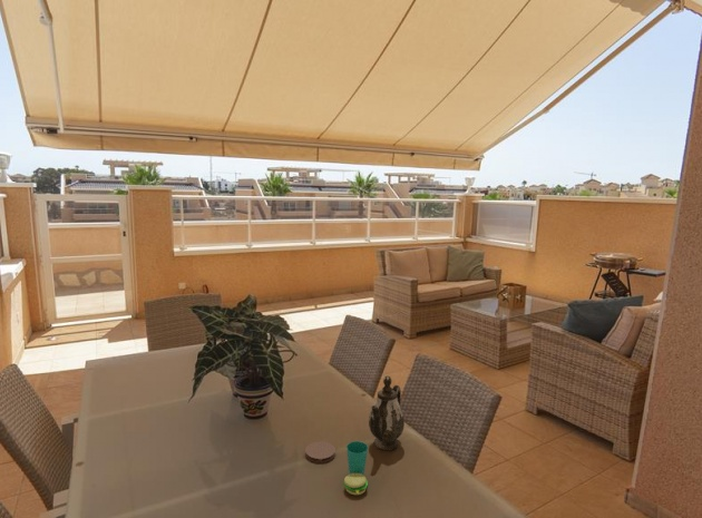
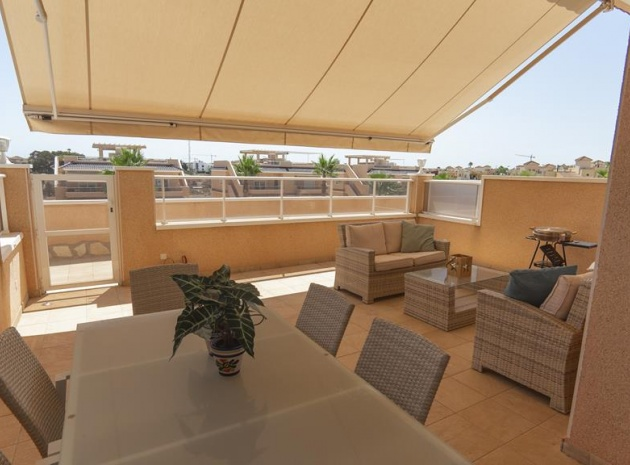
- coaster [304,440,337,463]
- teapot [368,374,406,451]
- cup [343,440,369,496]
